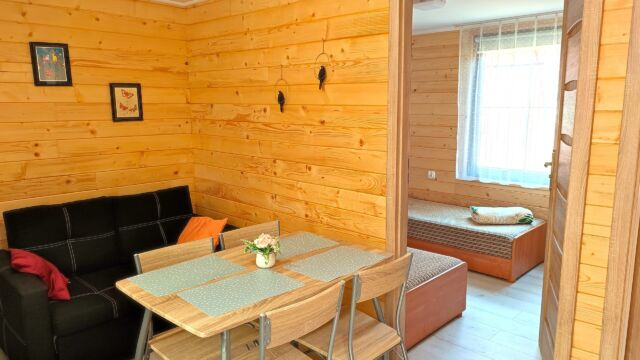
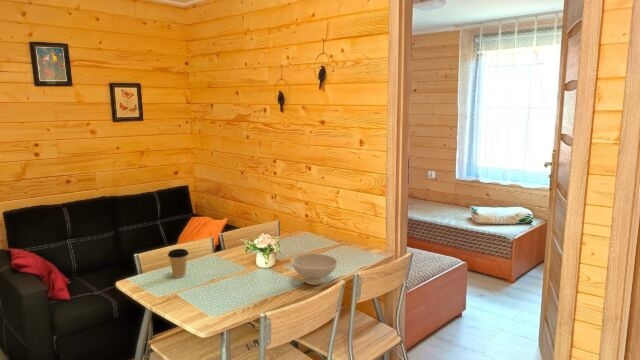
+ bowl [290,253,339,286]
+ coffee cup [167,248,190,278]
